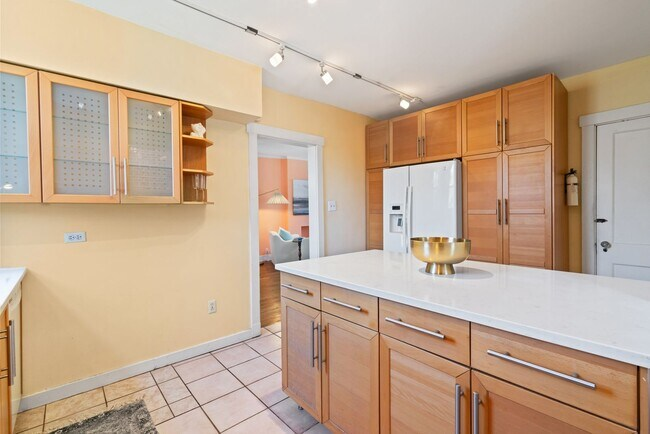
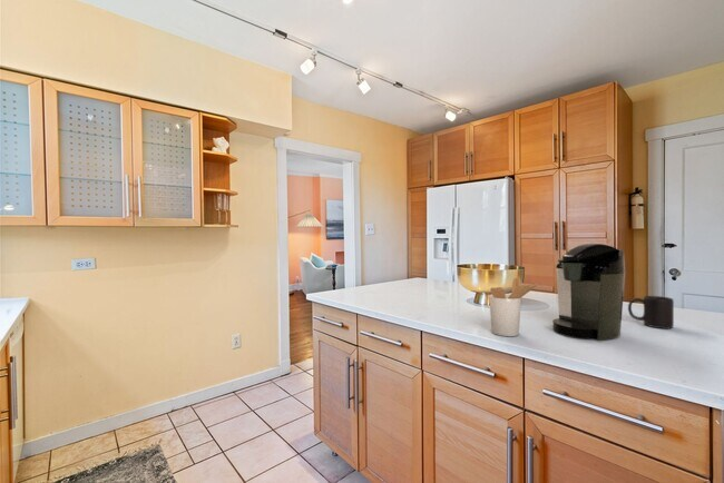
+ utensil holder [488,276,538,337]
+ coffee maker [552,243,626,342]
+ mug [627,295,675,329]
